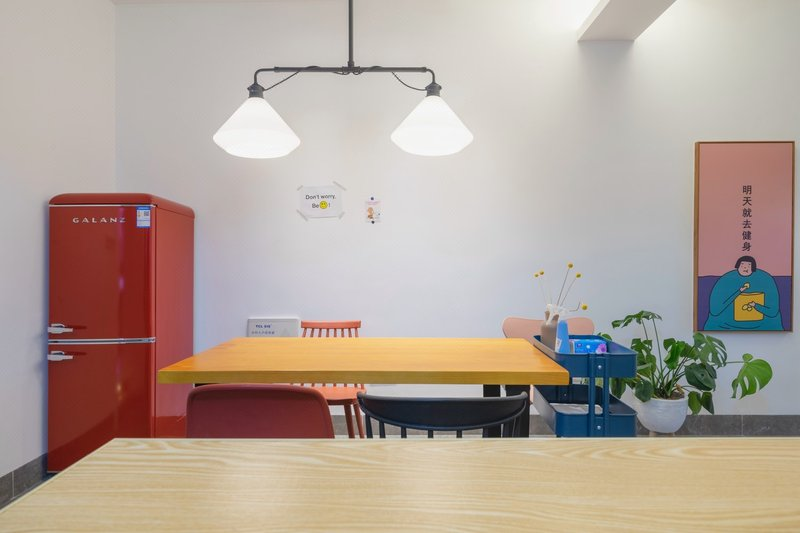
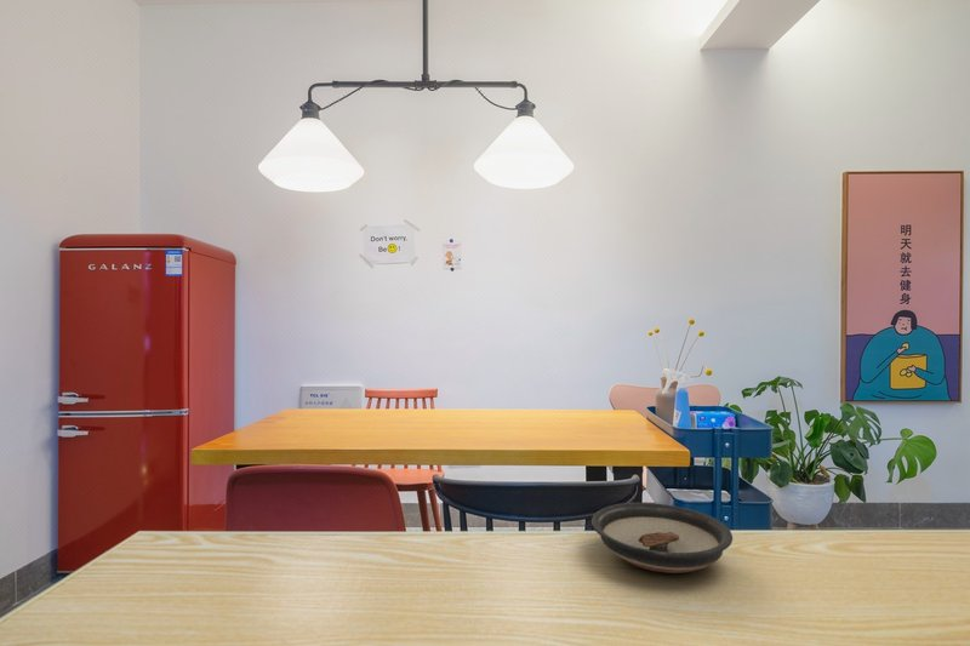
+ saucer [590,502,734,574]
